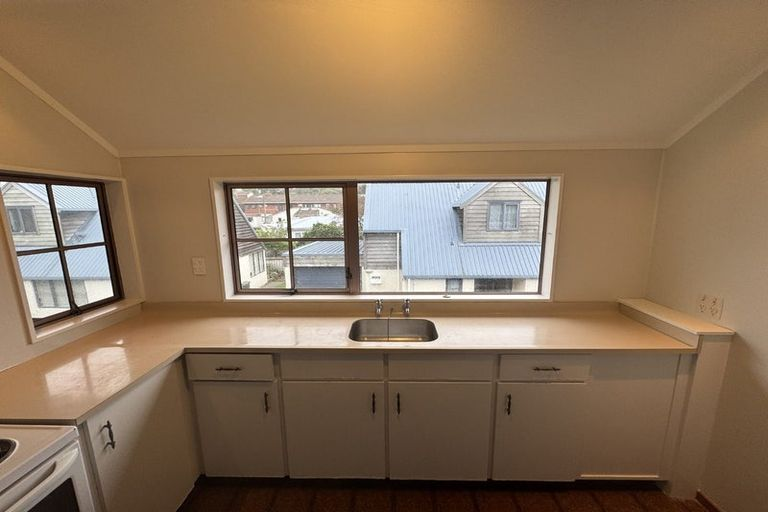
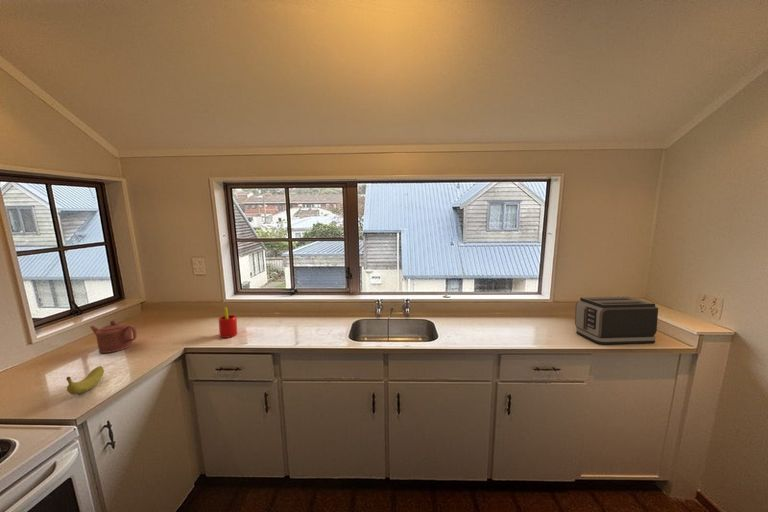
+ straw [218,306,238,339]
+ toaster [574,296,659,345]
+ teapot [89,319,138,354]
+ fruit [65,365,105,395]
